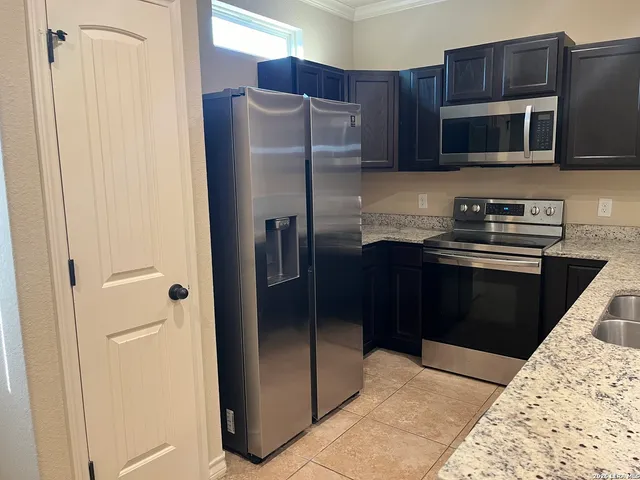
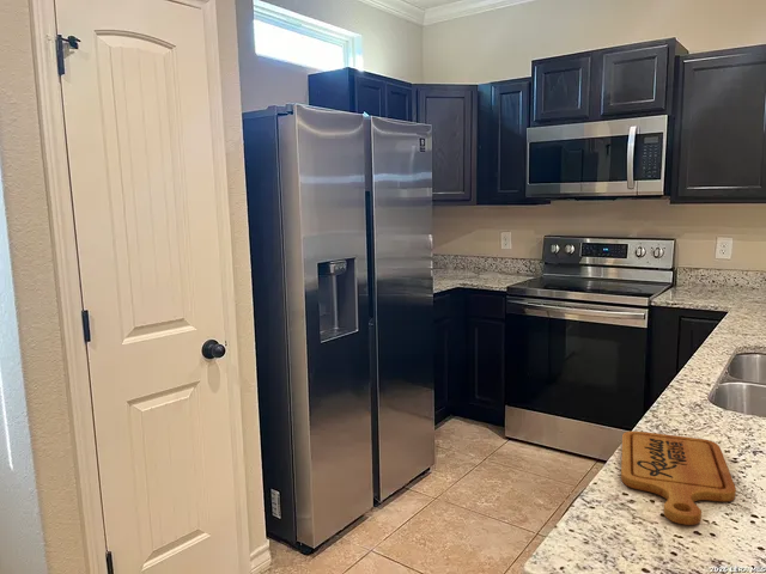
+ cutting board [620,430,737,526]
